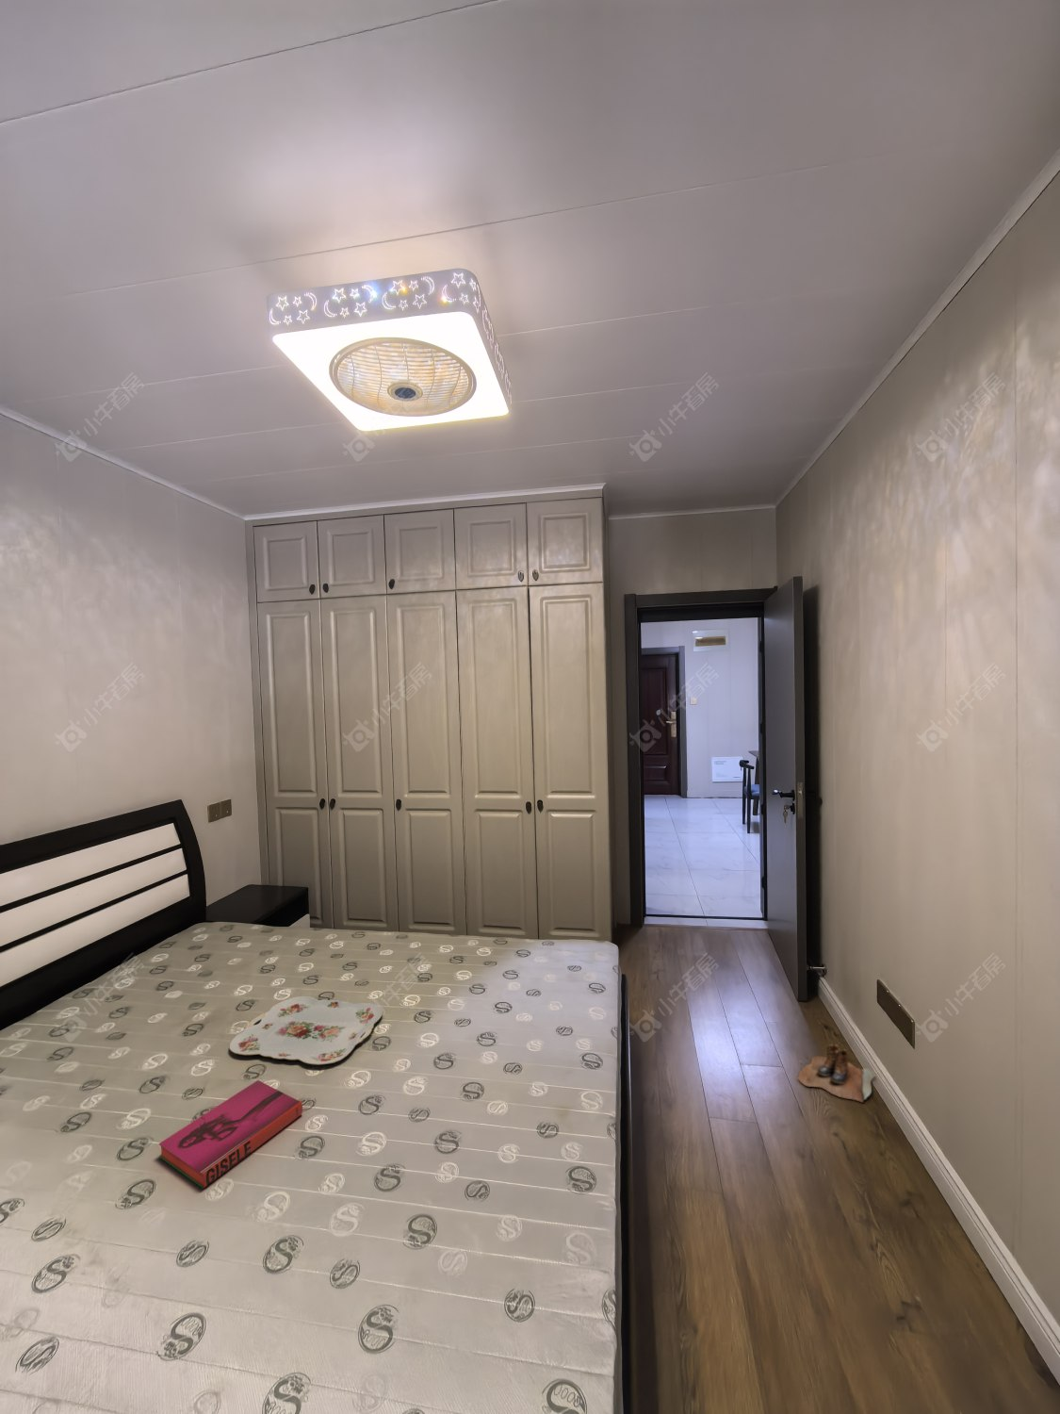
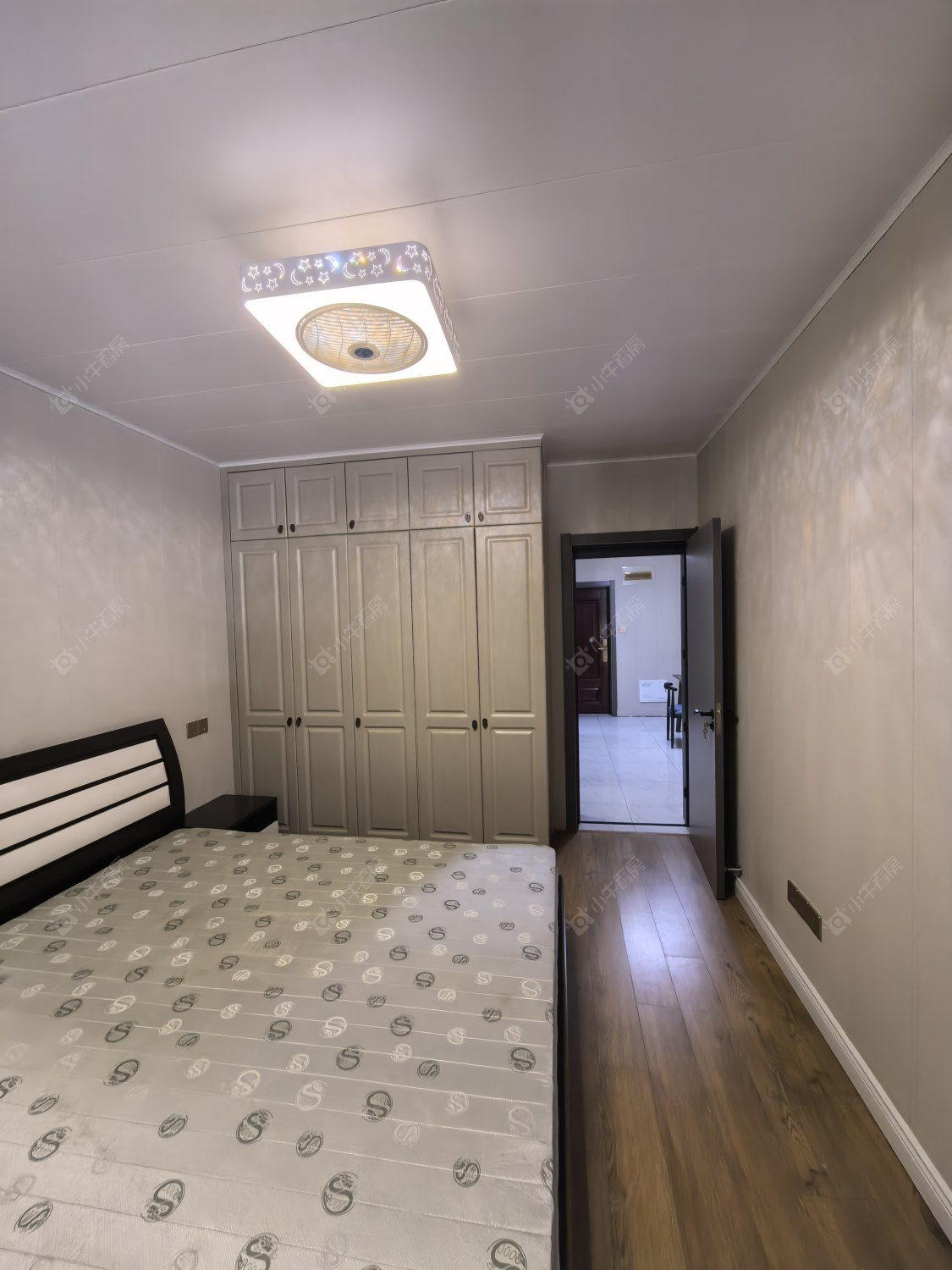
- boots [796,1043,875,1103]
- serving tray [229,995,383,1066]
- hardback book [158,1079,303,1189]
